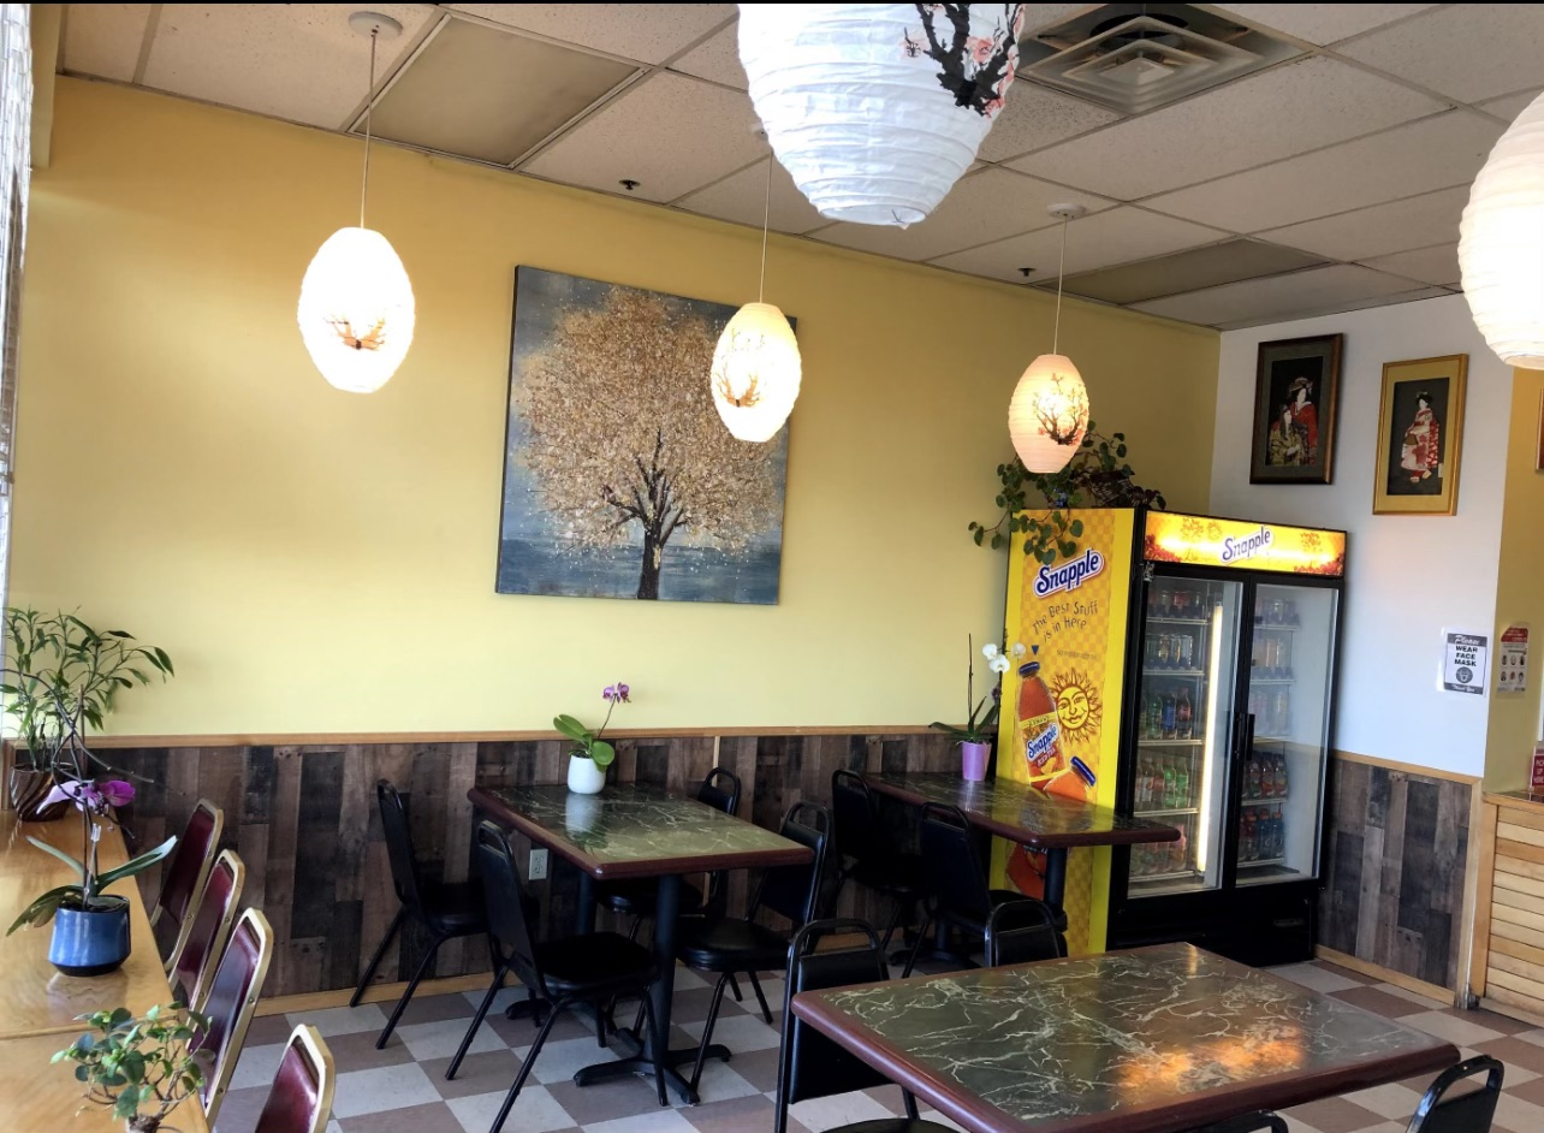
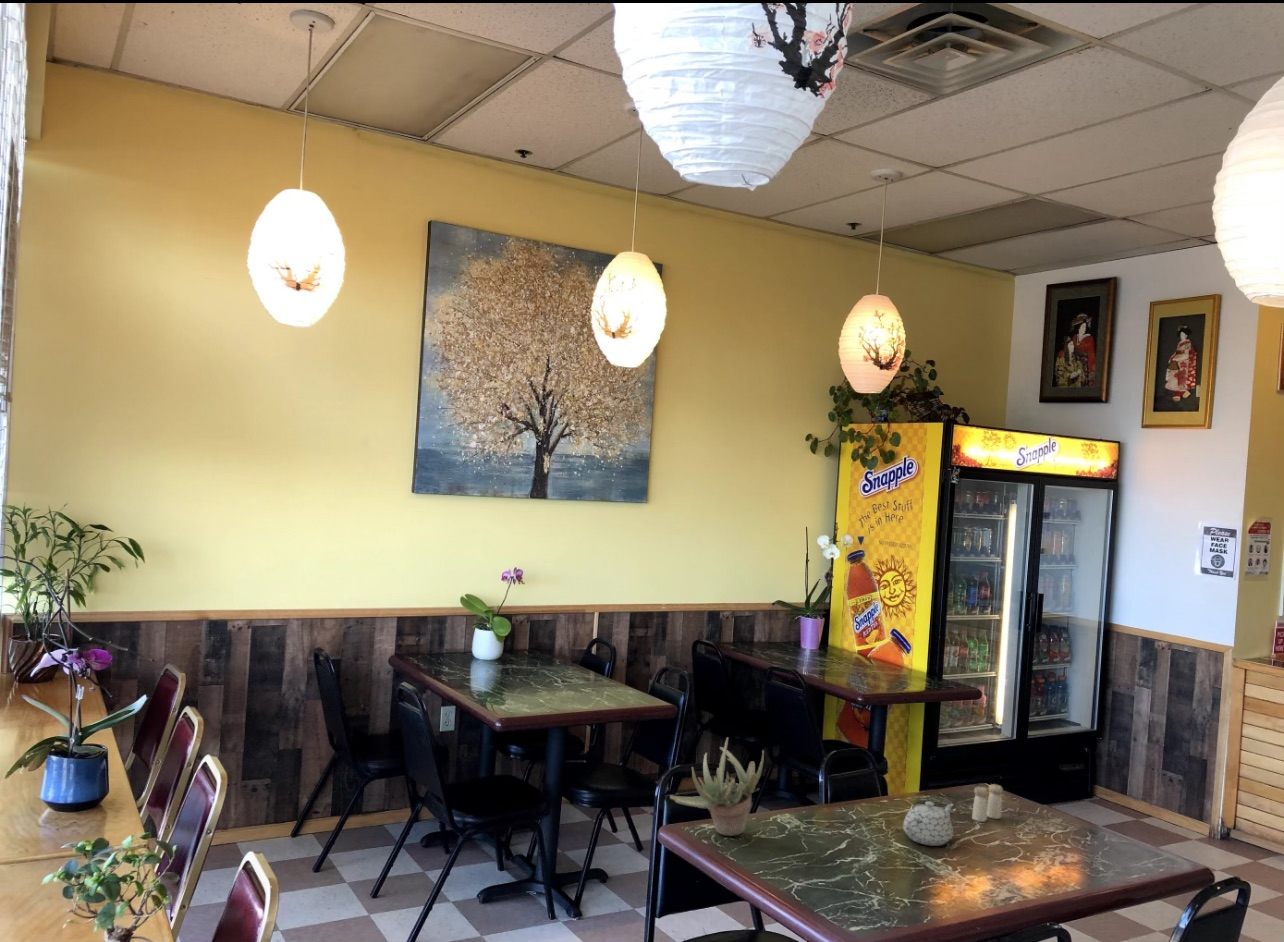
+ salt and pepper shaker [971,783,1004,823]
+ succulent plant [669,737,765,837]
+ teapot [902,801,955,847]
